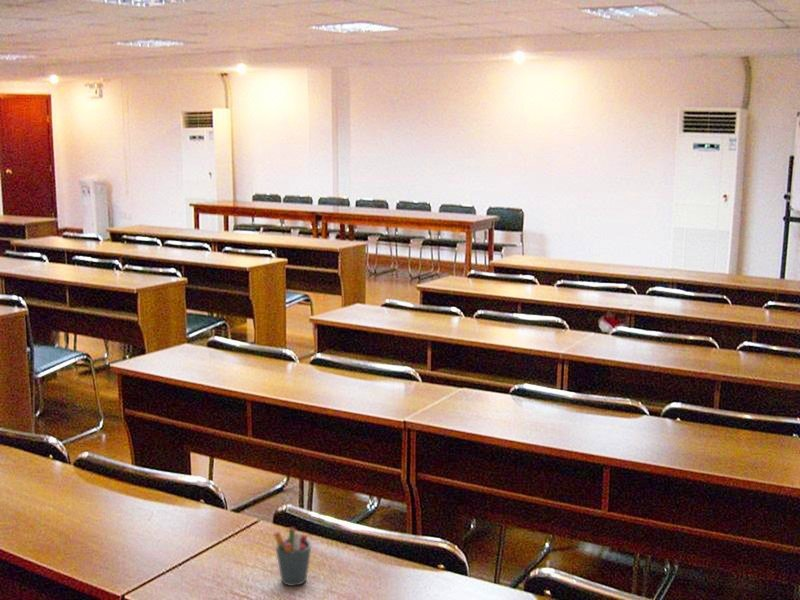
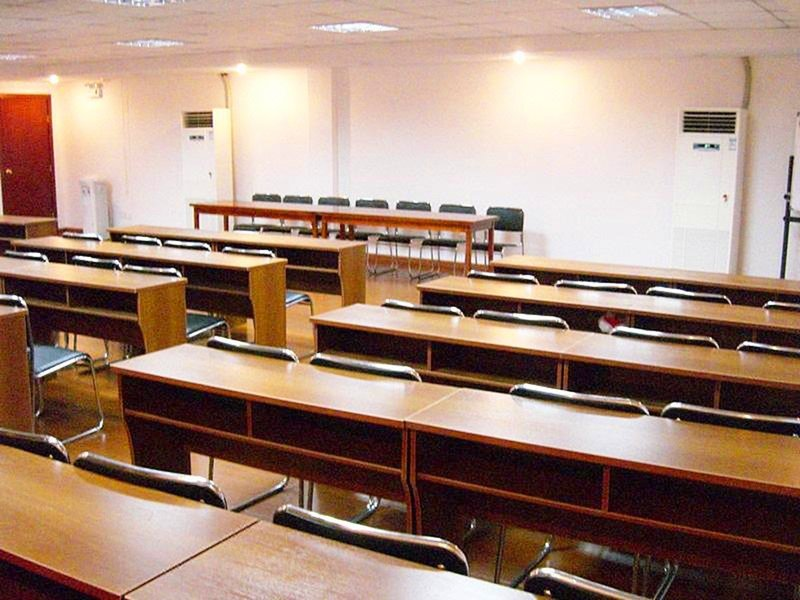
- pen holder [273,527,312,587]
